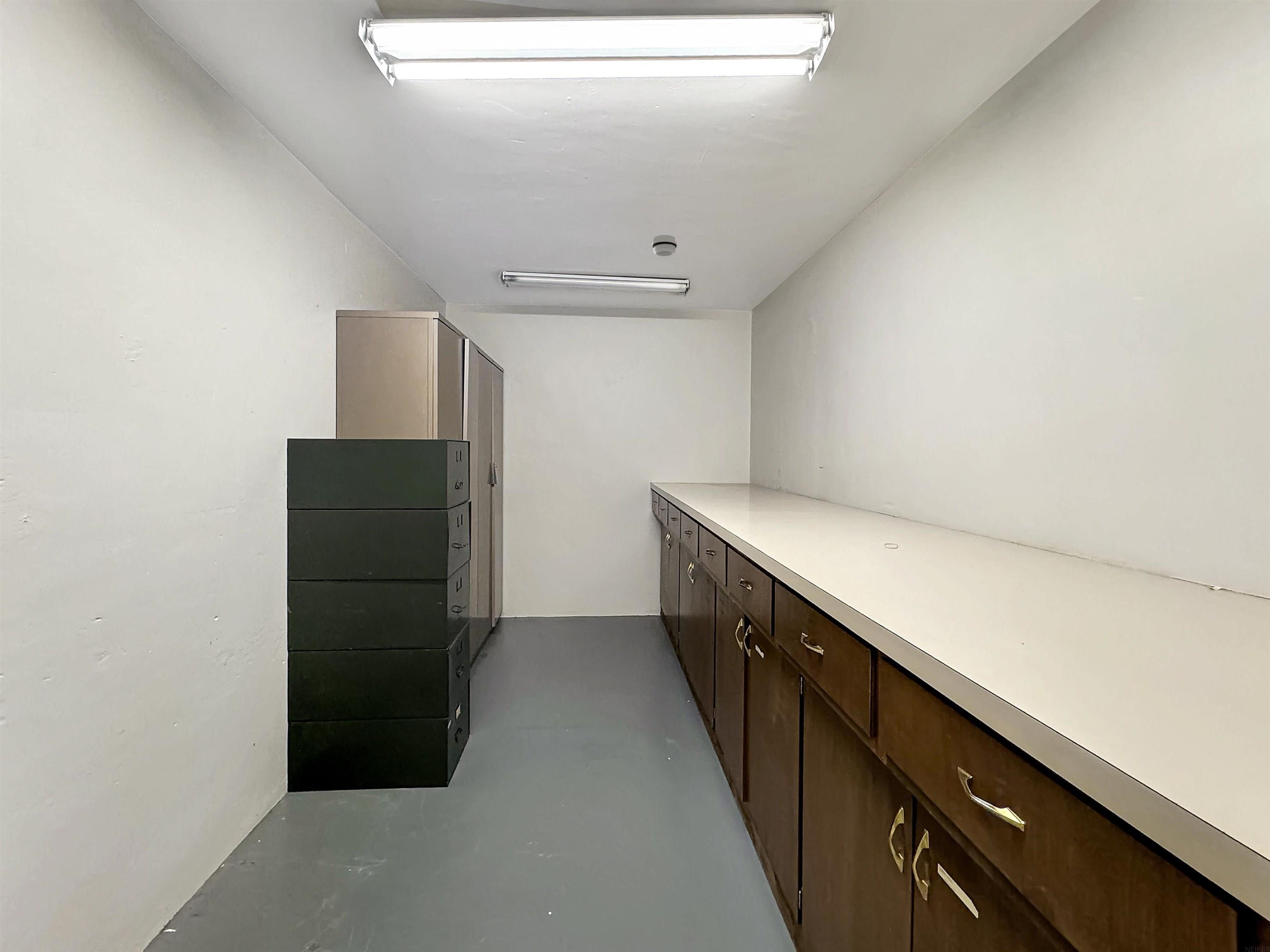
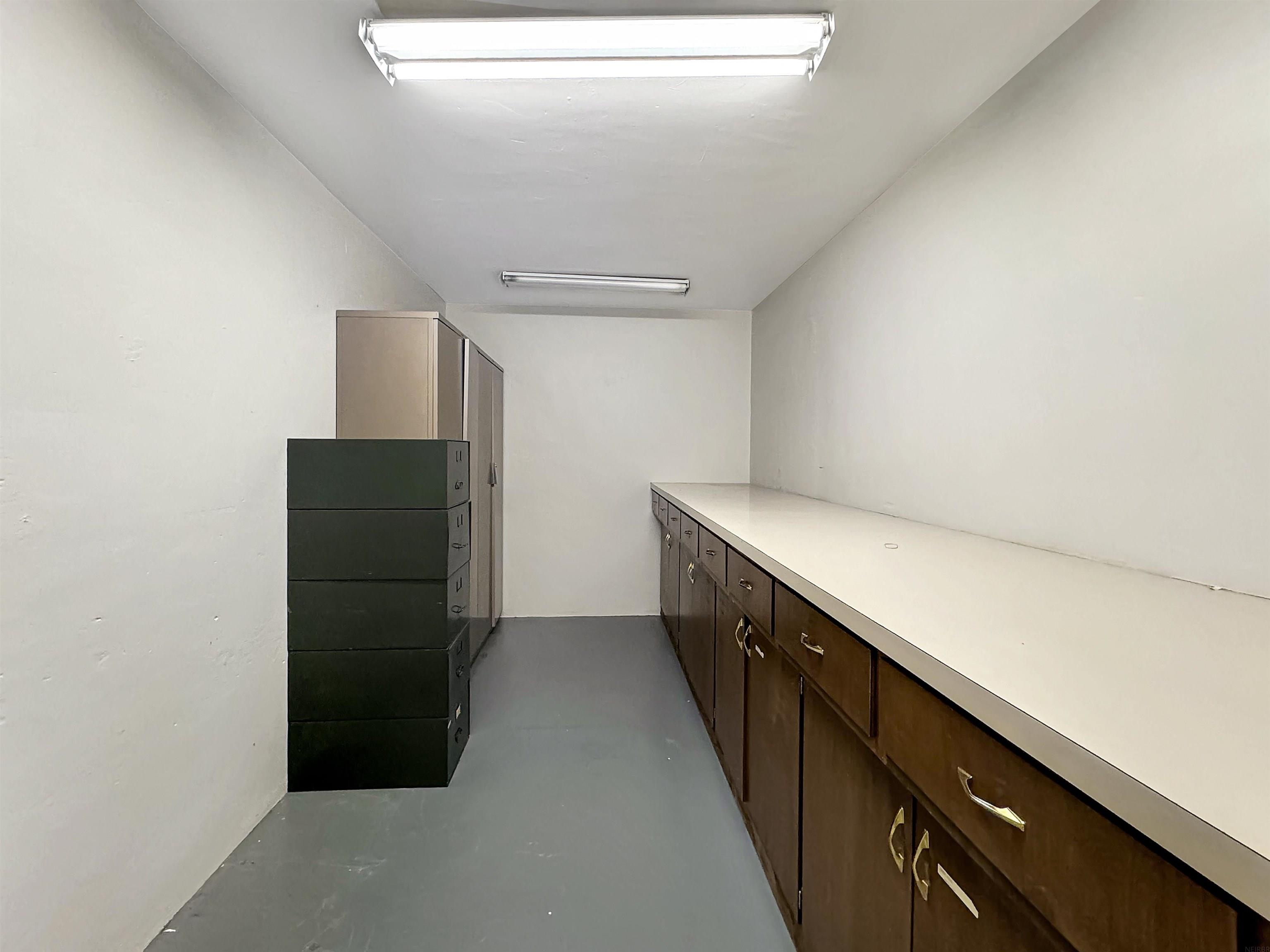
- smoke detector [652,235,678,257]
